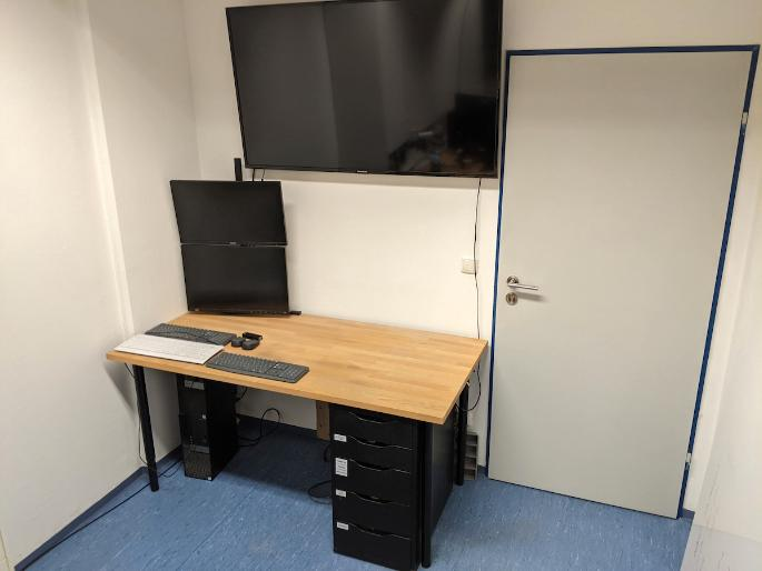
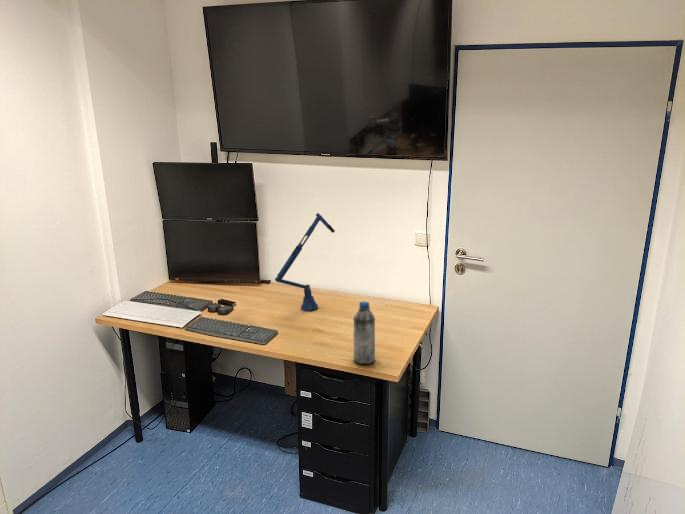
+ water bottle [353,301,376,365]
+ desk lamp [274,212,336,312]
